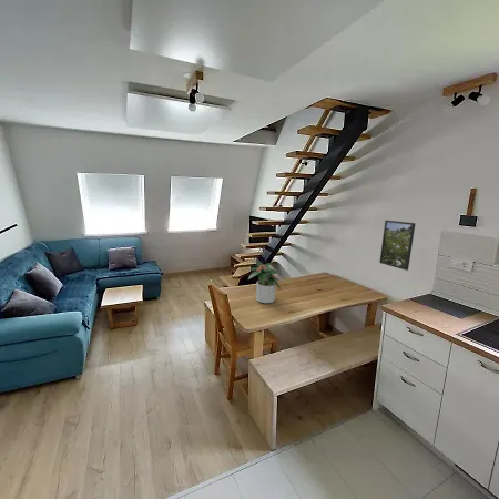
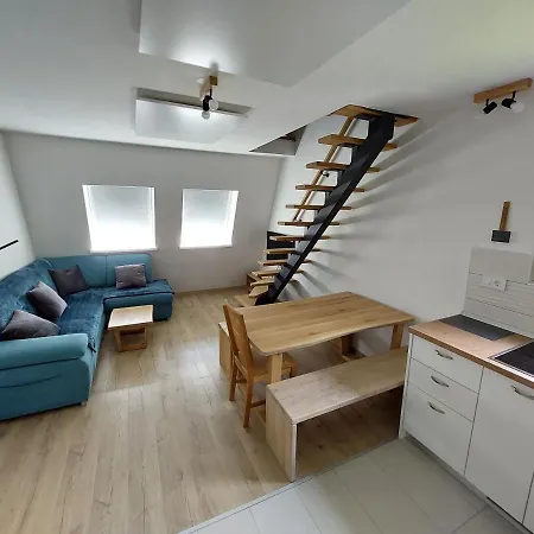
- potted plant [247,261,282,304]
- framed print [378,220,417,272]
